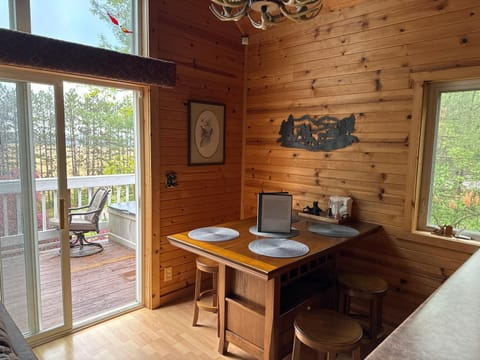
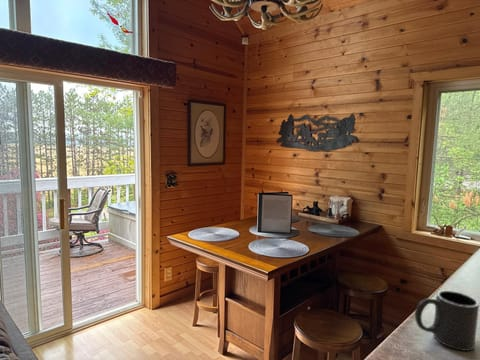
+ mug [414,290,480,352]
